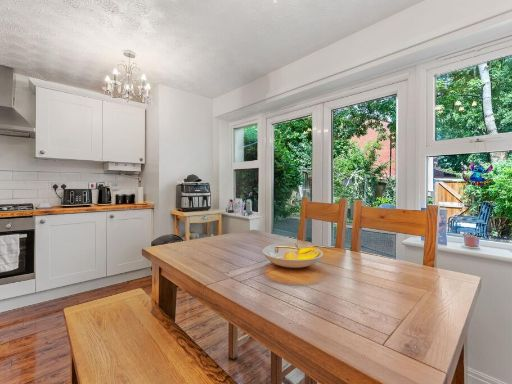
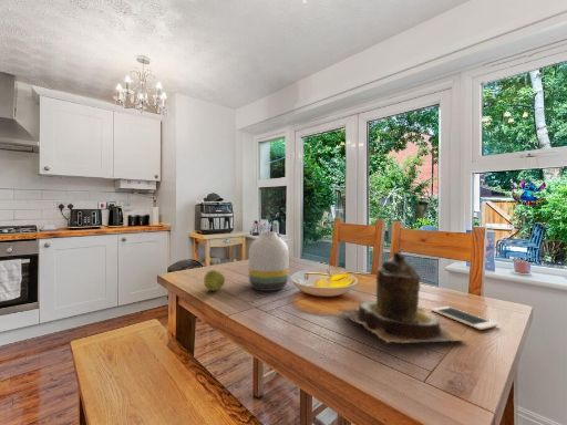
+ teapot [336,251,466,344]
+ vase [248,230,289,292]
+ cell phone [431,305,498,331]
+ apple [203,269,226,292]
